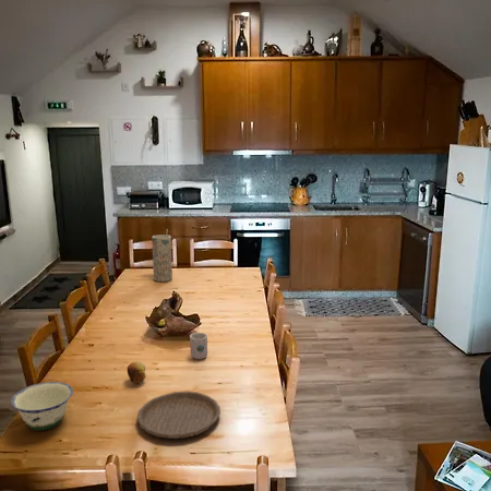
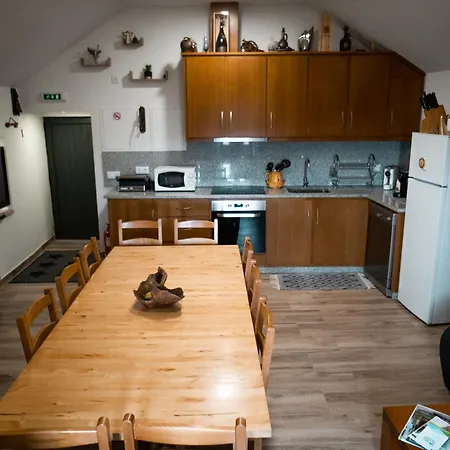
- mug [189,332,208,360]
- plate [136,391,221,440]
- bowl [10,381,74,432]
- fruit [127,360,147,384]
- vase [151,233,173,283]
